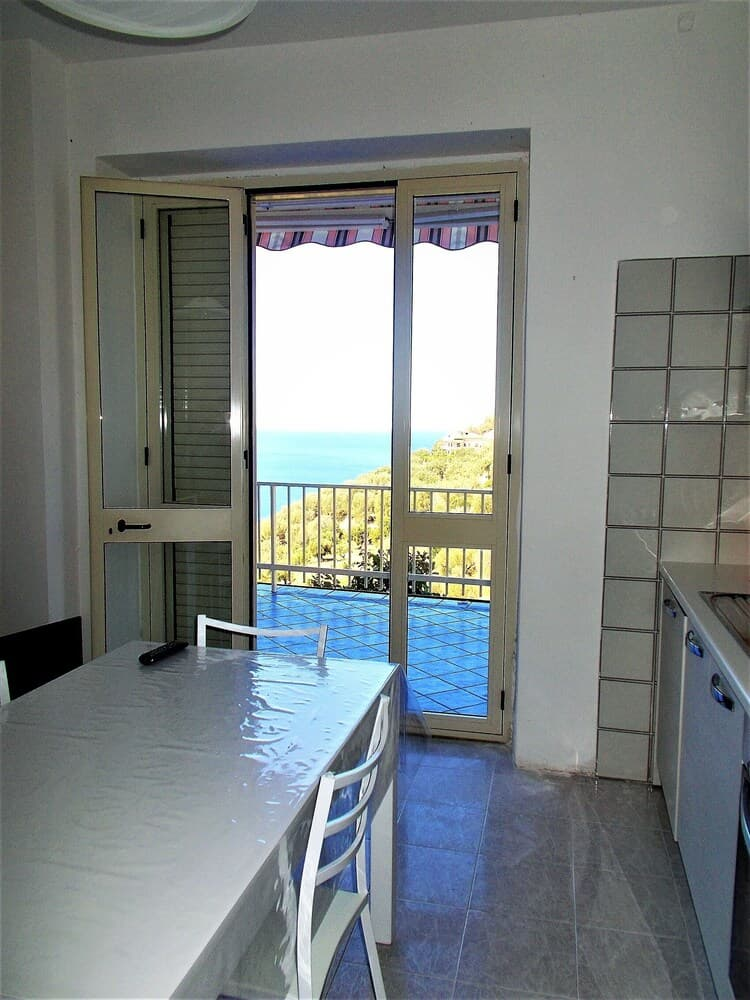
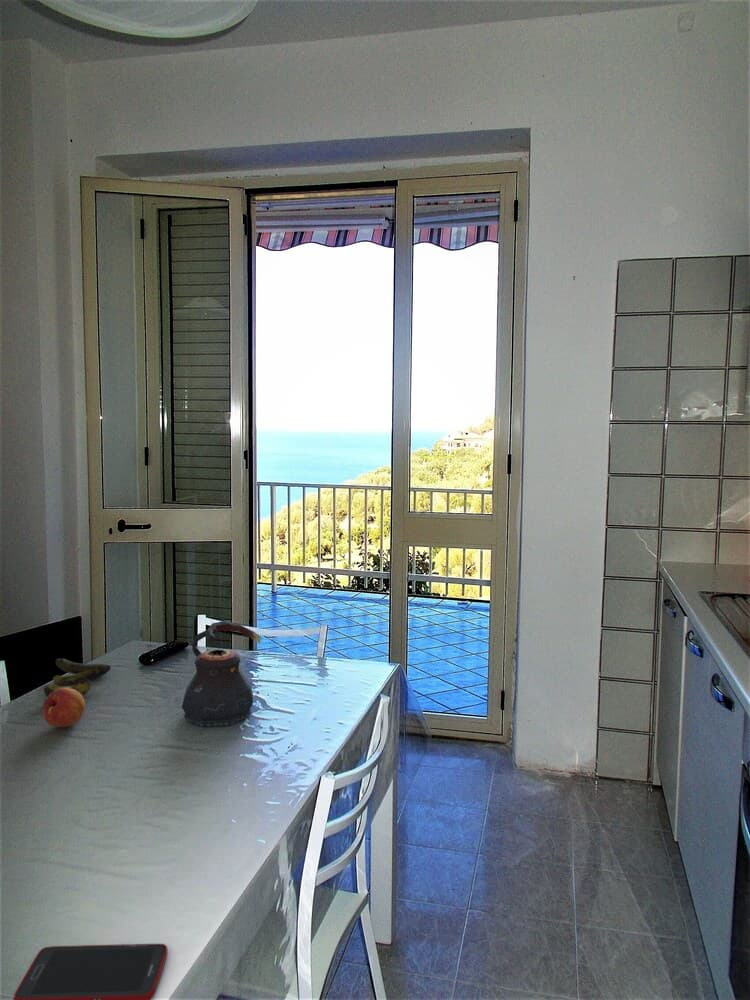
+ fruit [42,688,86,728]
+ cell phone [12,943,169,1000]
+ teapot [181,620,262,728]
+ banana [43,658,112,698]
